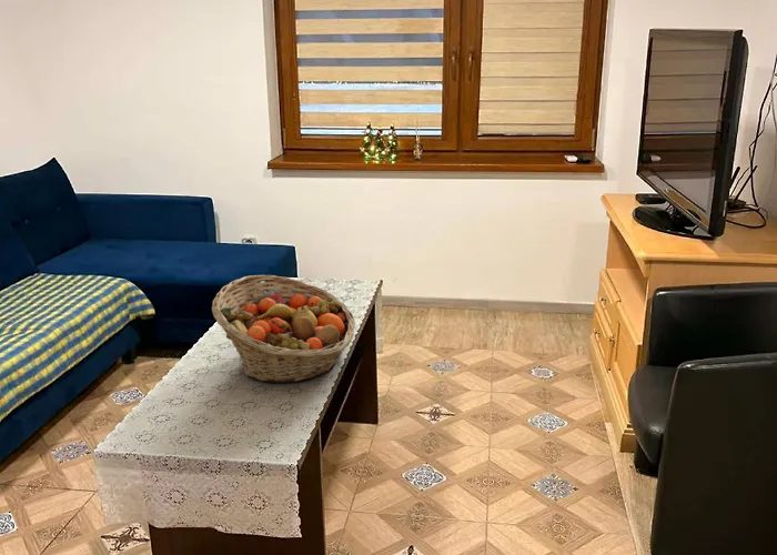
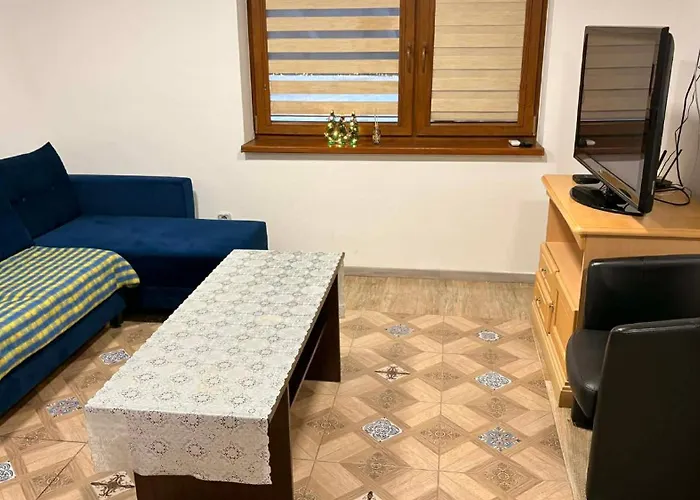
- fruit basket [211,274,356,384]
